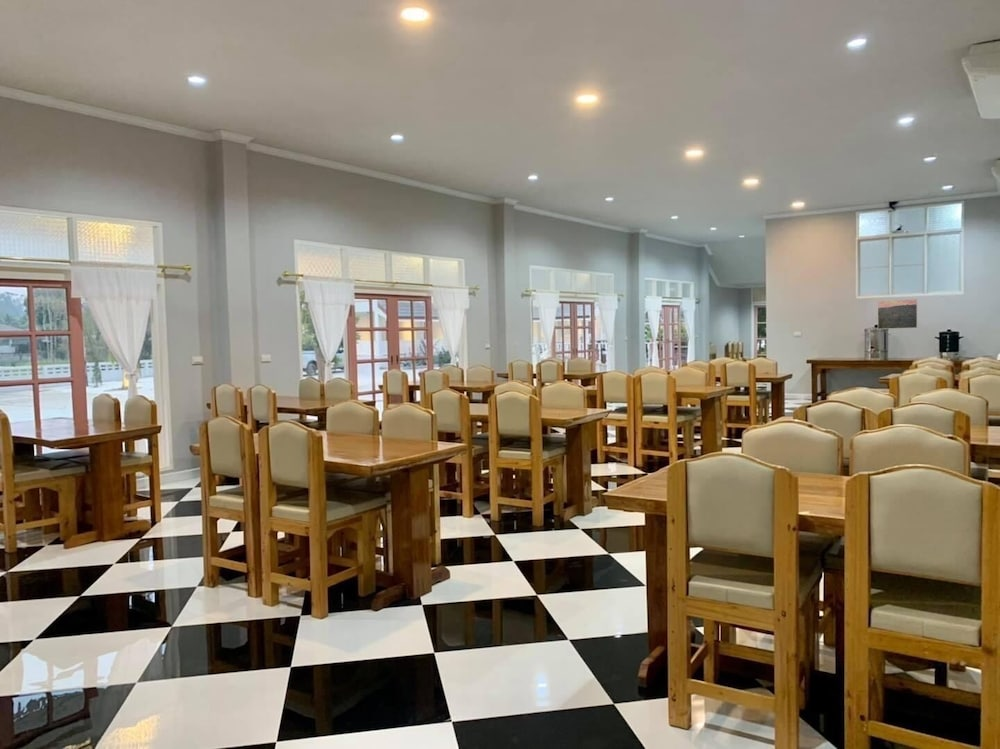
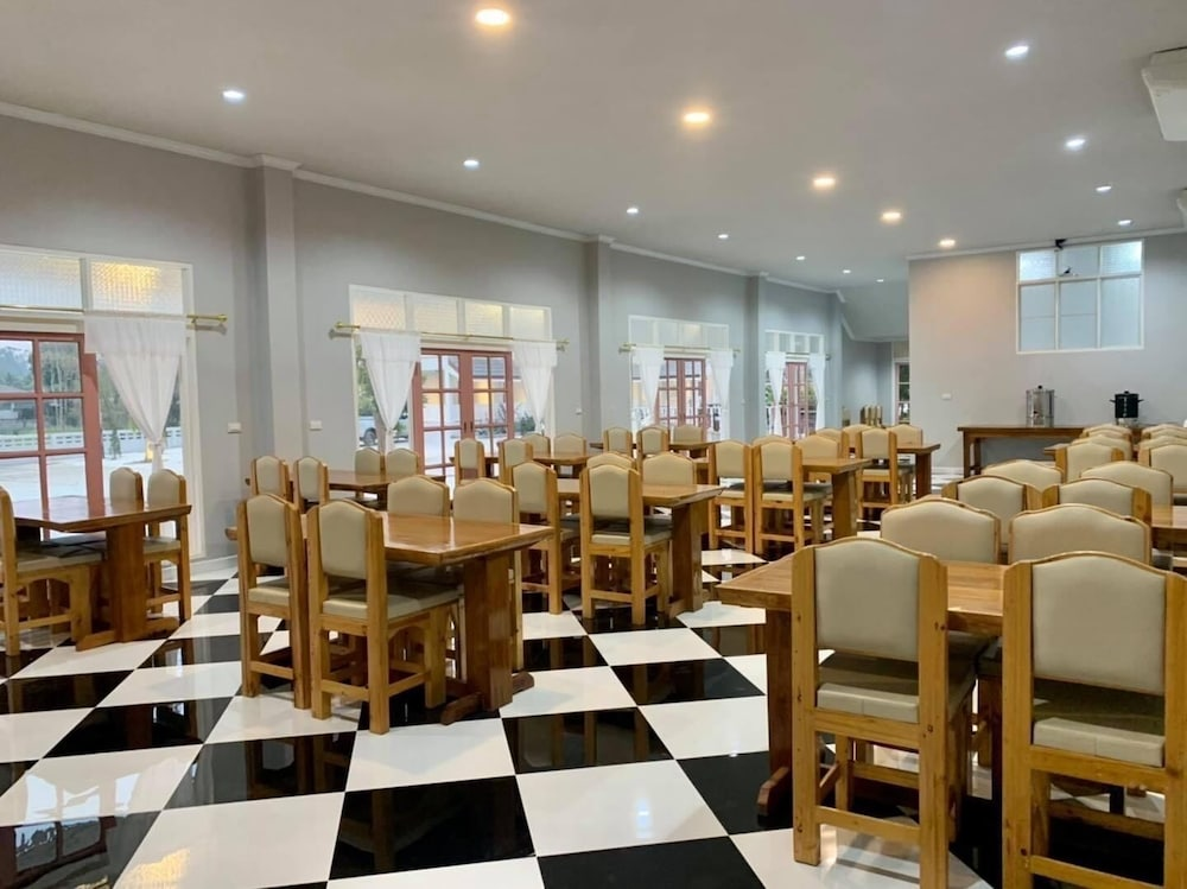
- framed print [877,298,918,330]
